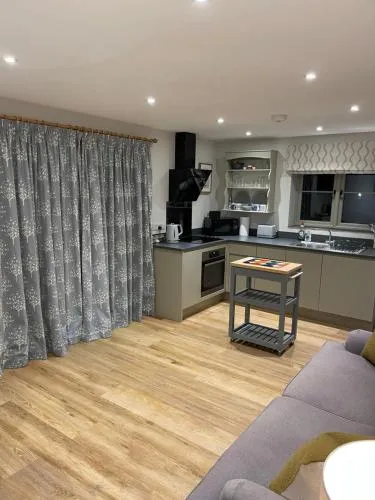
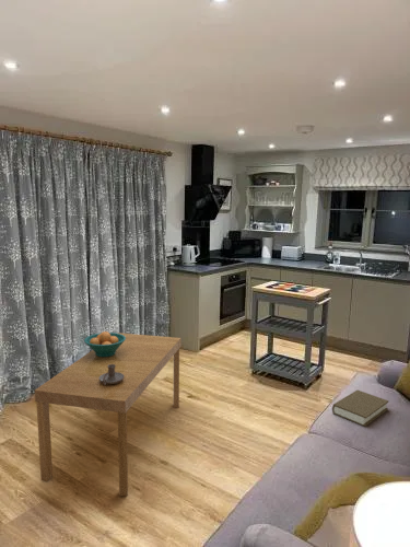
+ fruit bowl [83,330,126,357]
+ dining table [34,331,183,497]
+ candle holder [99,364,125,385]
+ book [331,389,389,428]
